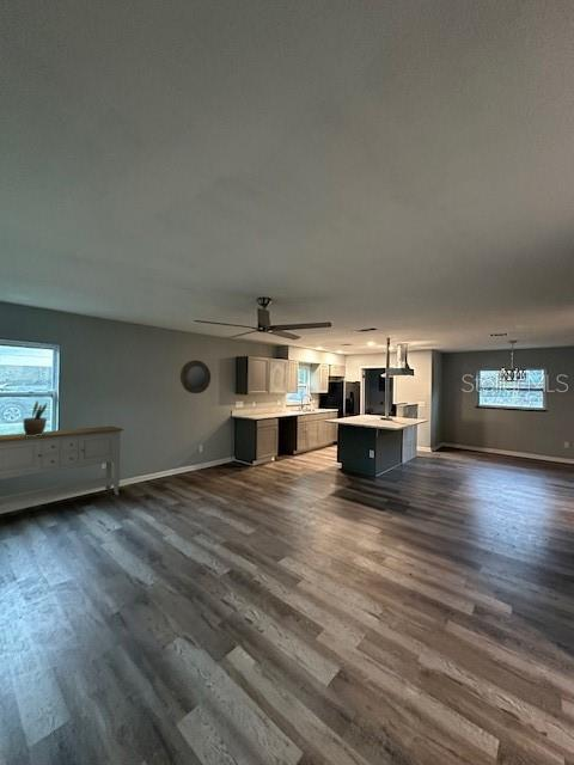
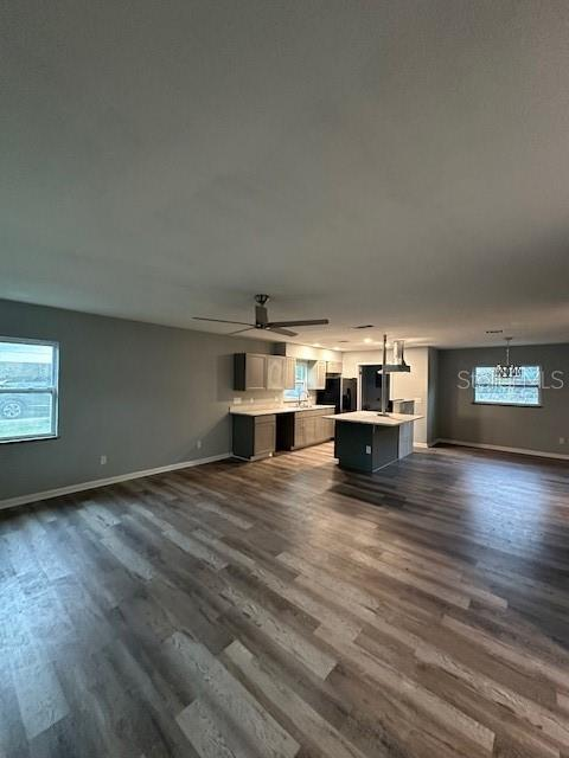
- sideboard [0,426,124,509]
- home mirror [179,359,212,394]
- potted plant [22,399,48,436]
